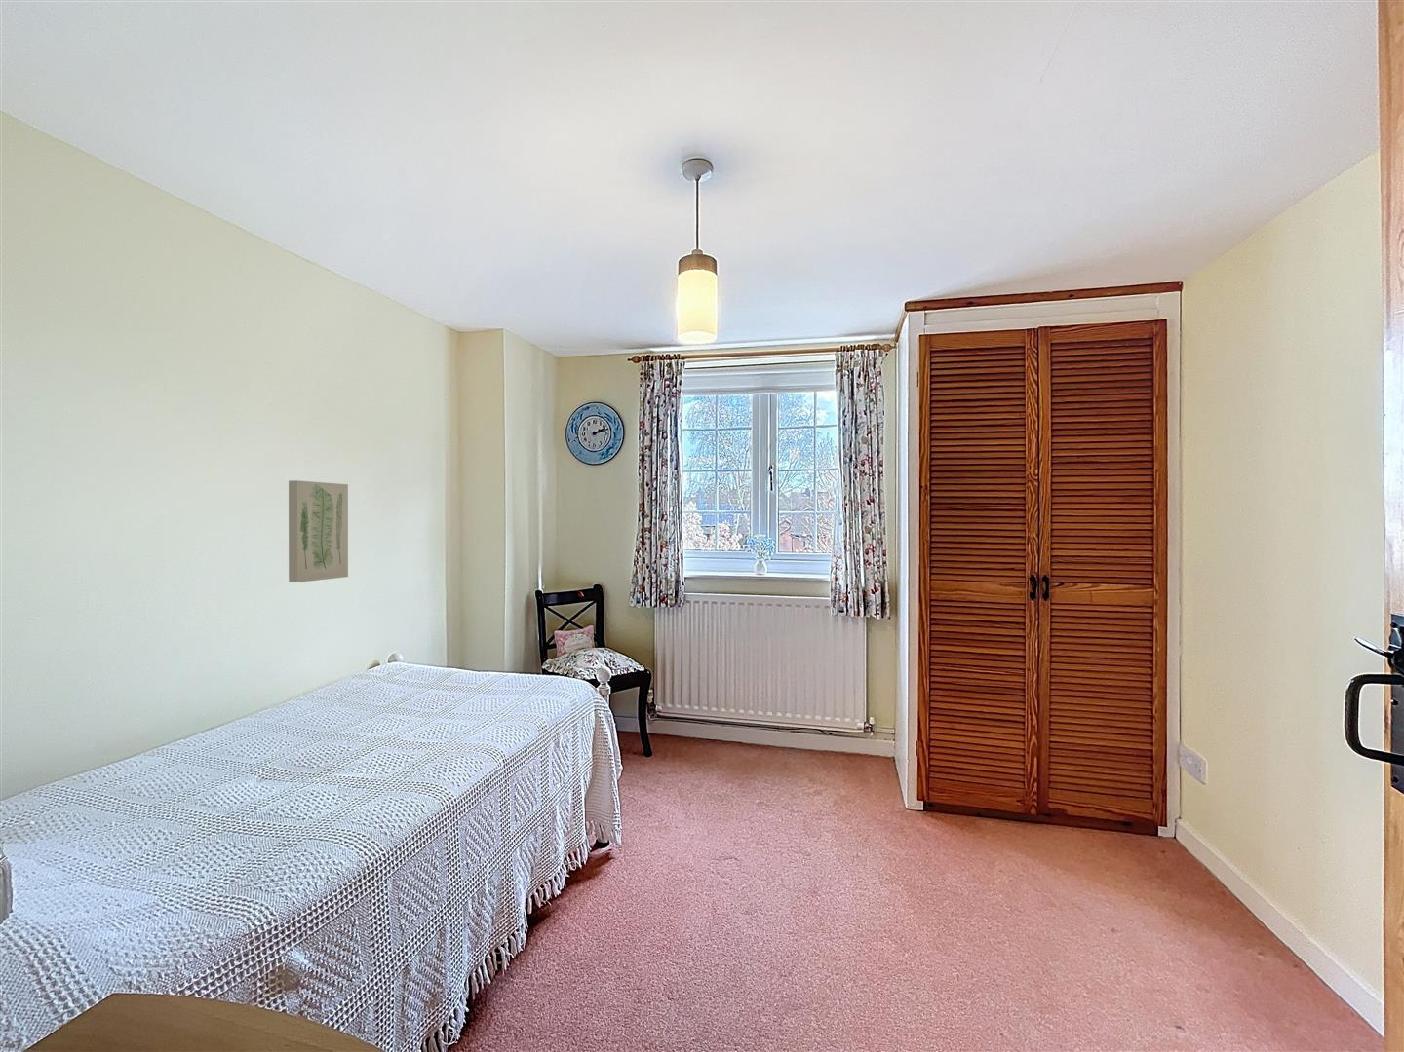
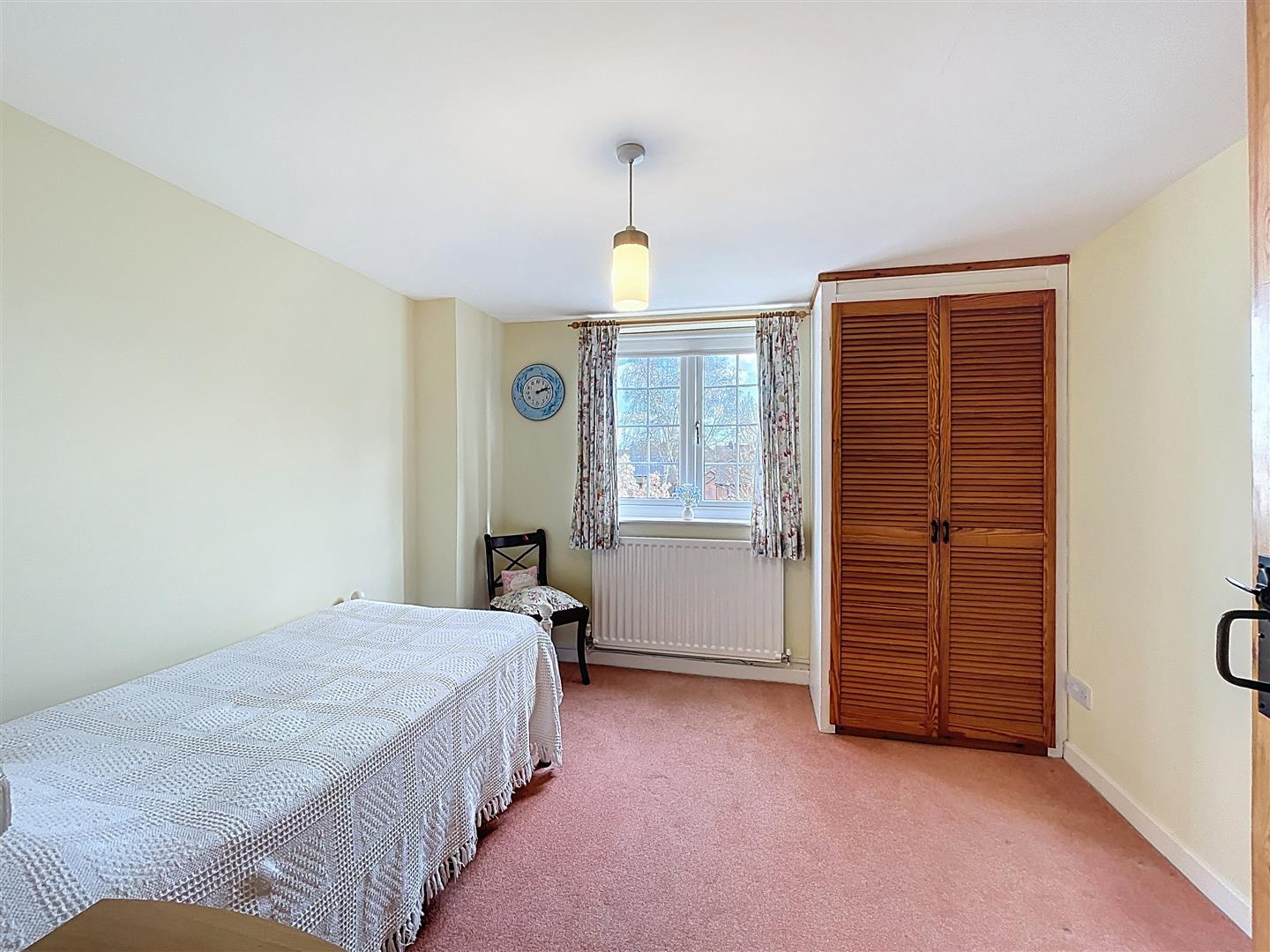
- wall art [287,480,349,583]
